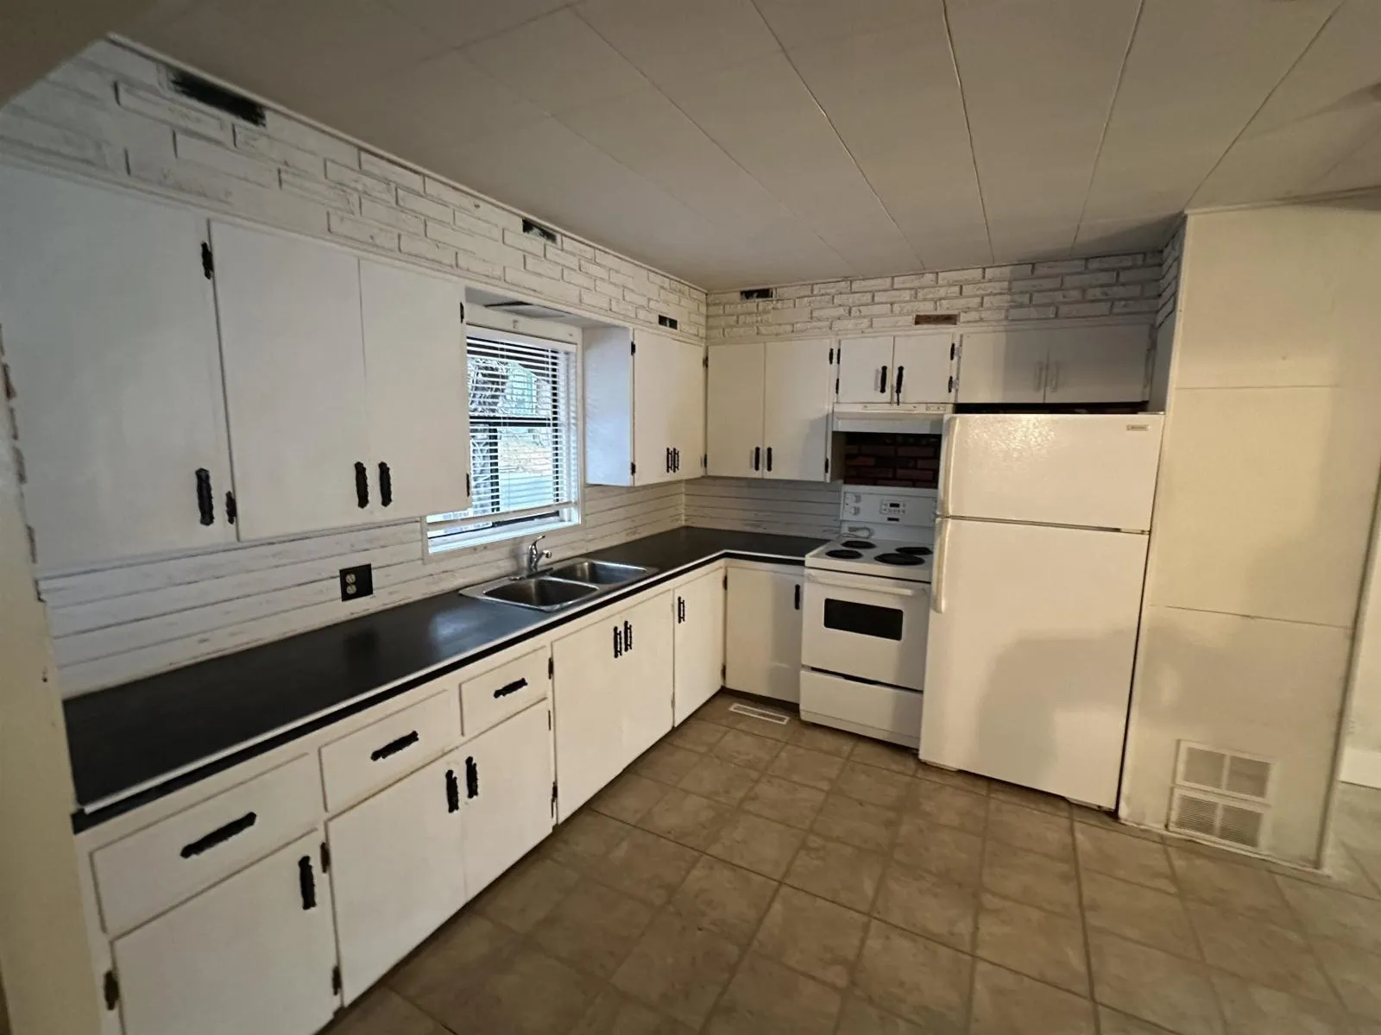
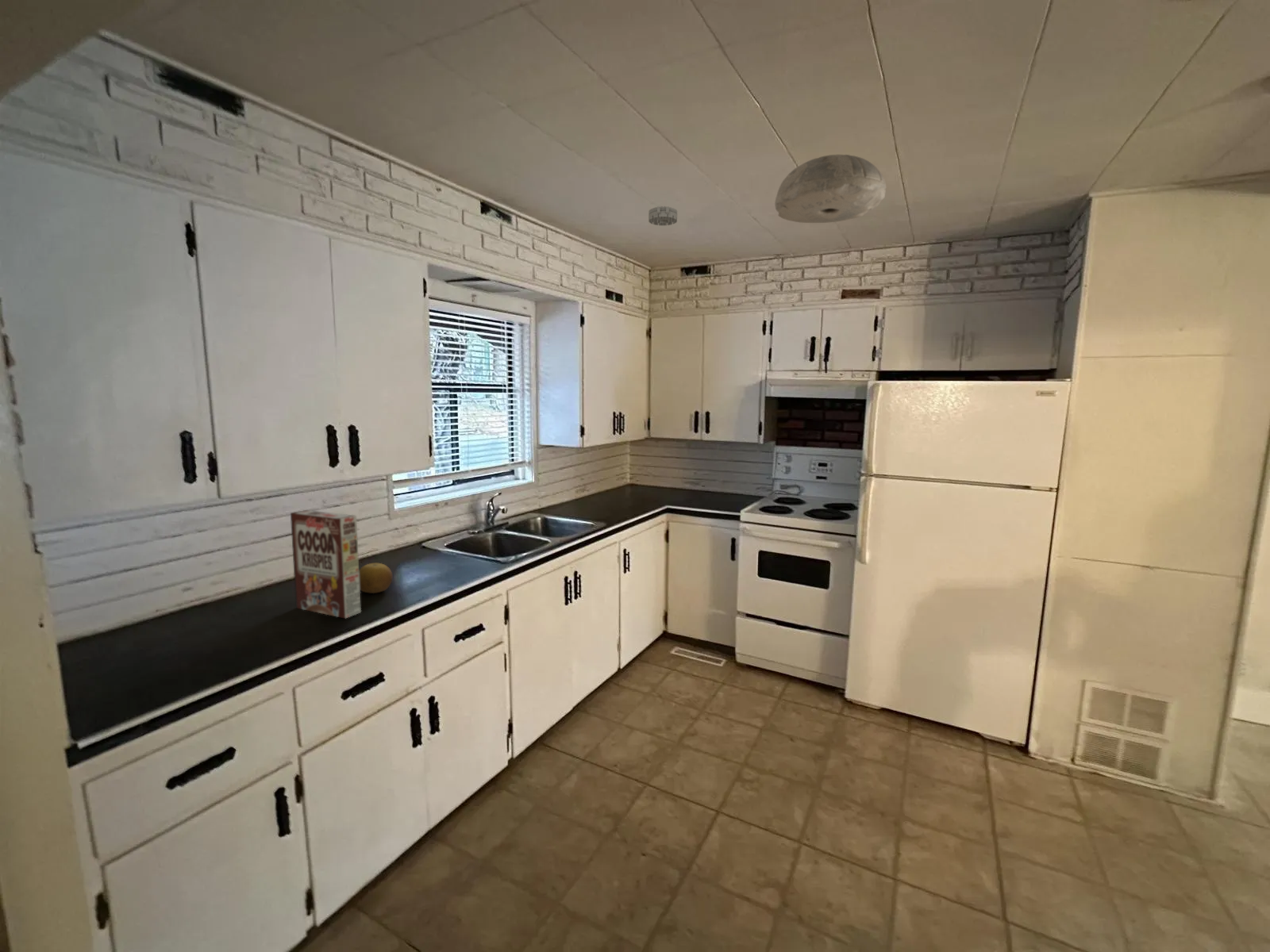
+ fruit [359,562,393,594]
+ smoke detector [648,205,678,226]
+ cereal box [290,509,362,619]
+ ceiling light [774,154,887,224]
